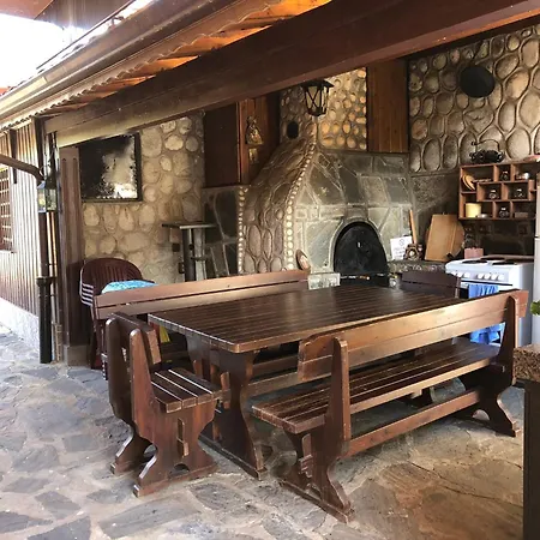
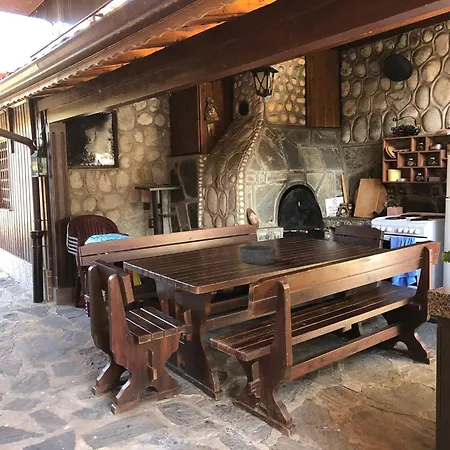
+ bowl [238,245,276,264]
